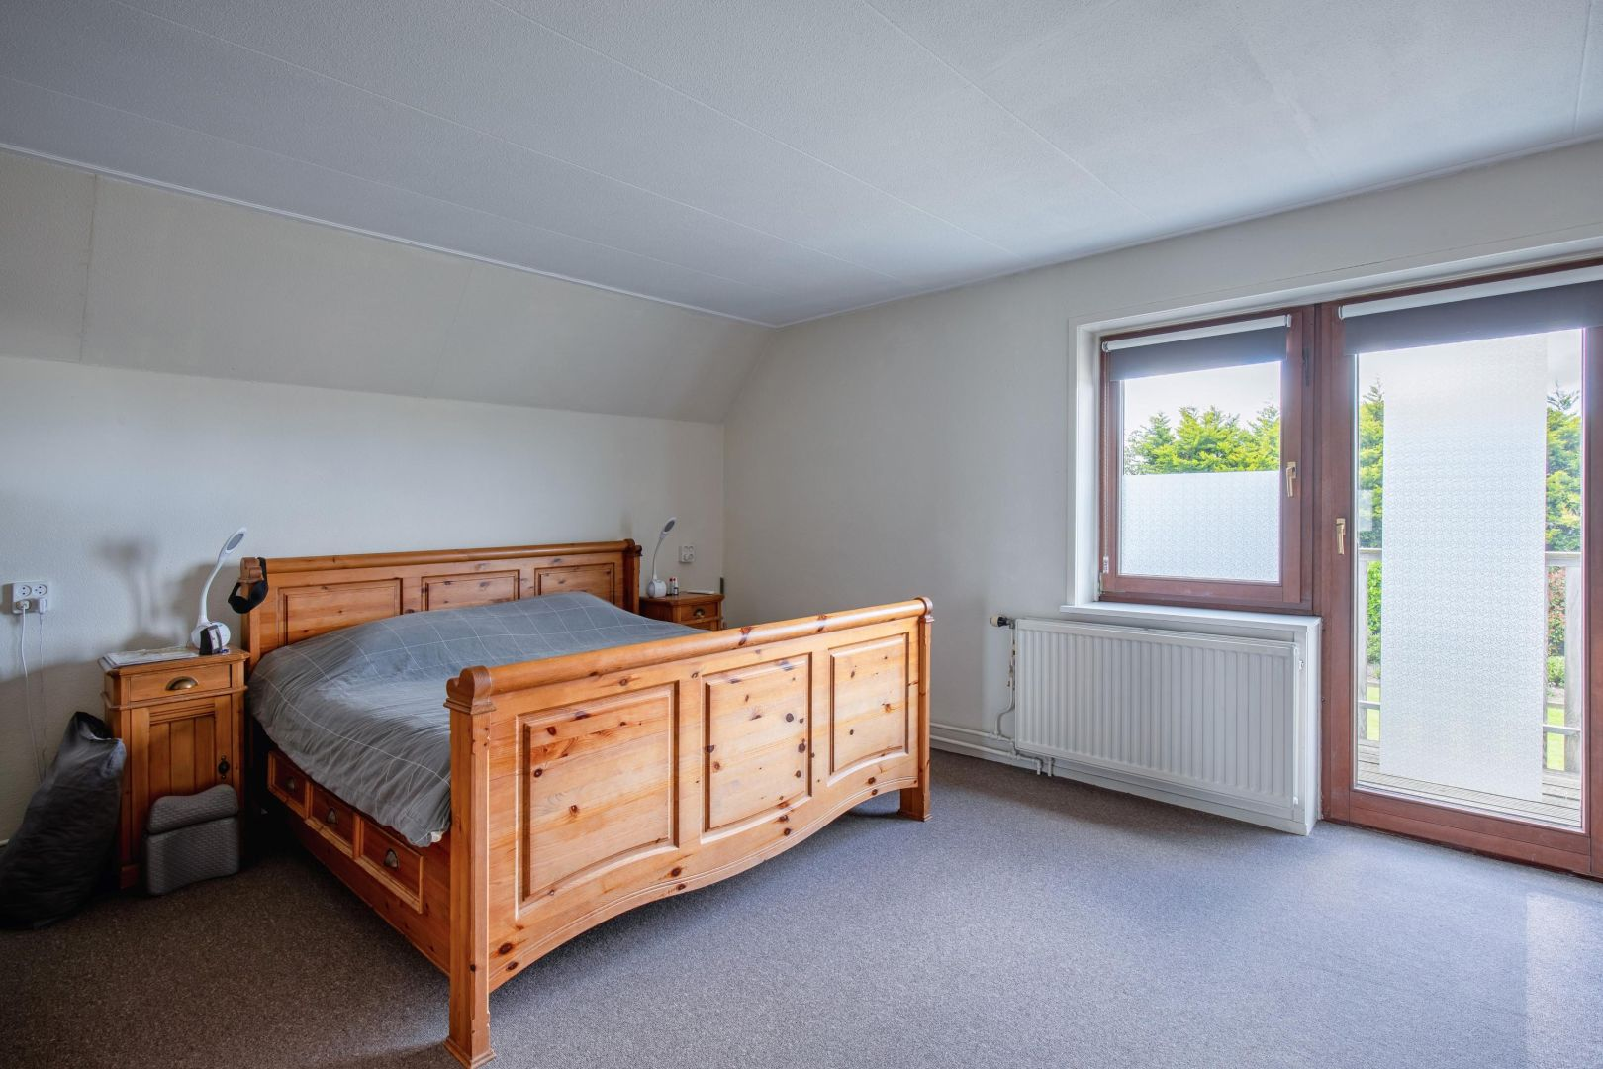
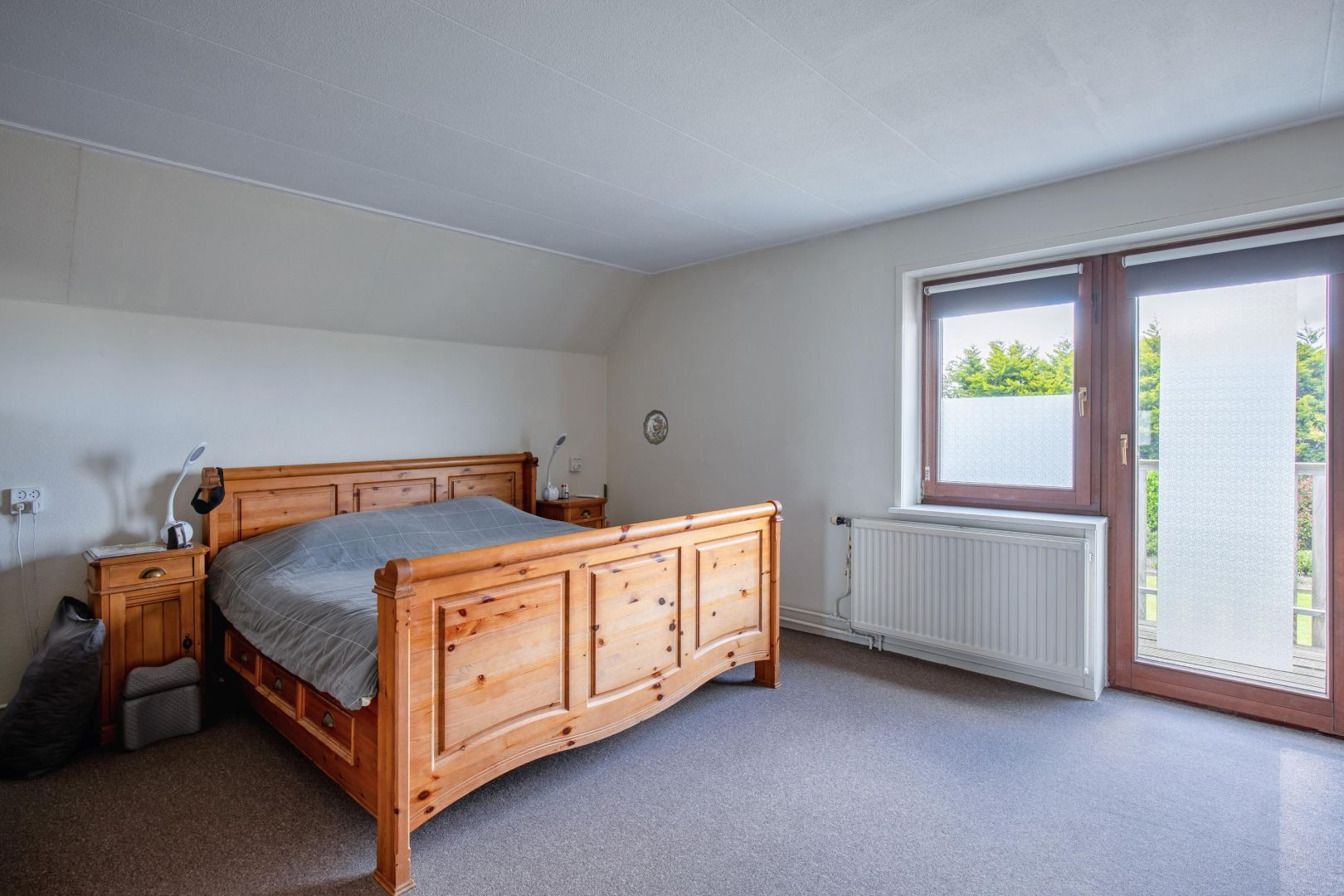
+ decorative plate [642,409,669,446]
